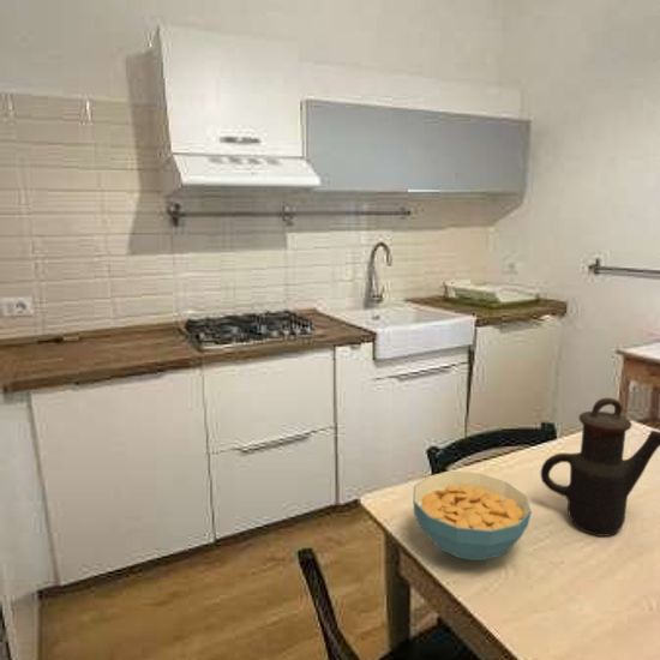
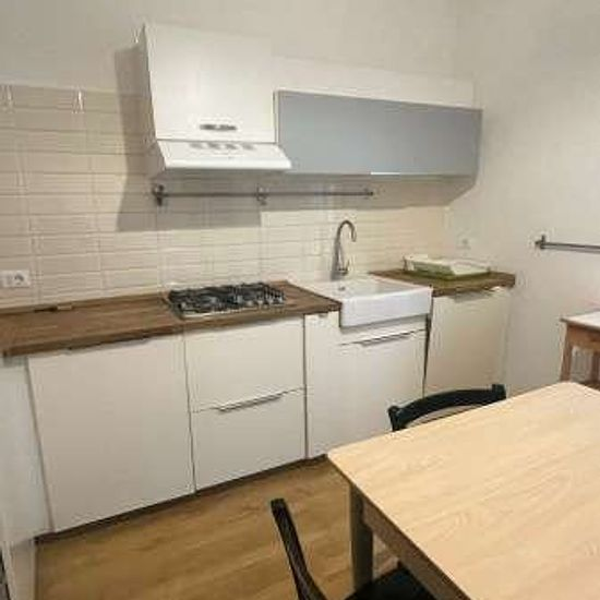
- cereal bowl [412,470,533,562]
- teapot [540,396,660,538]
